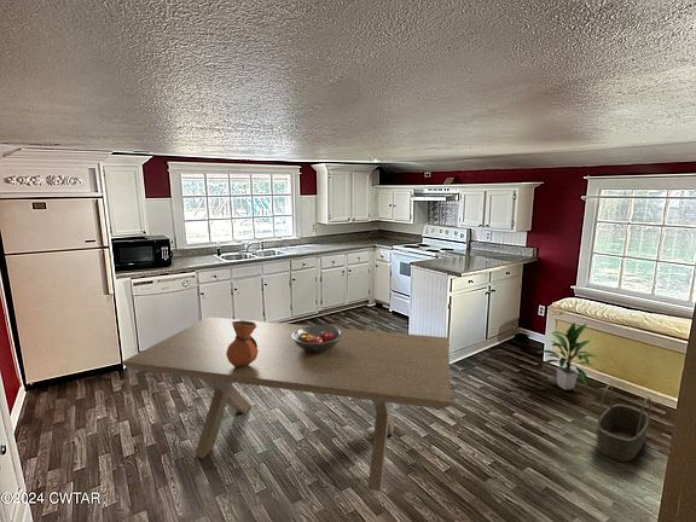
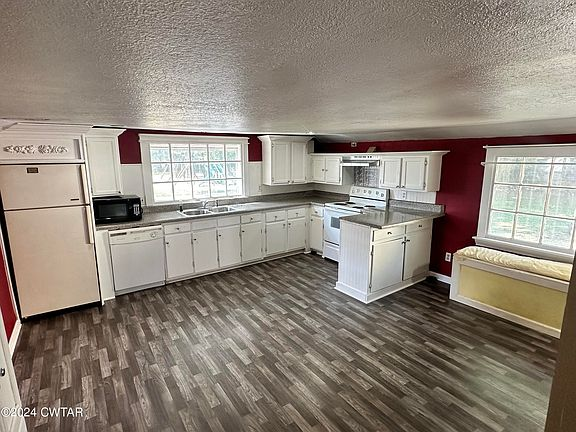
- indoor plant [536,321,597,392]
- vase [226,319,259,366]
- fruit bowl [291,324,342,352]
- dining table [122,317,452,492]
- basket [596,383,652,463]
